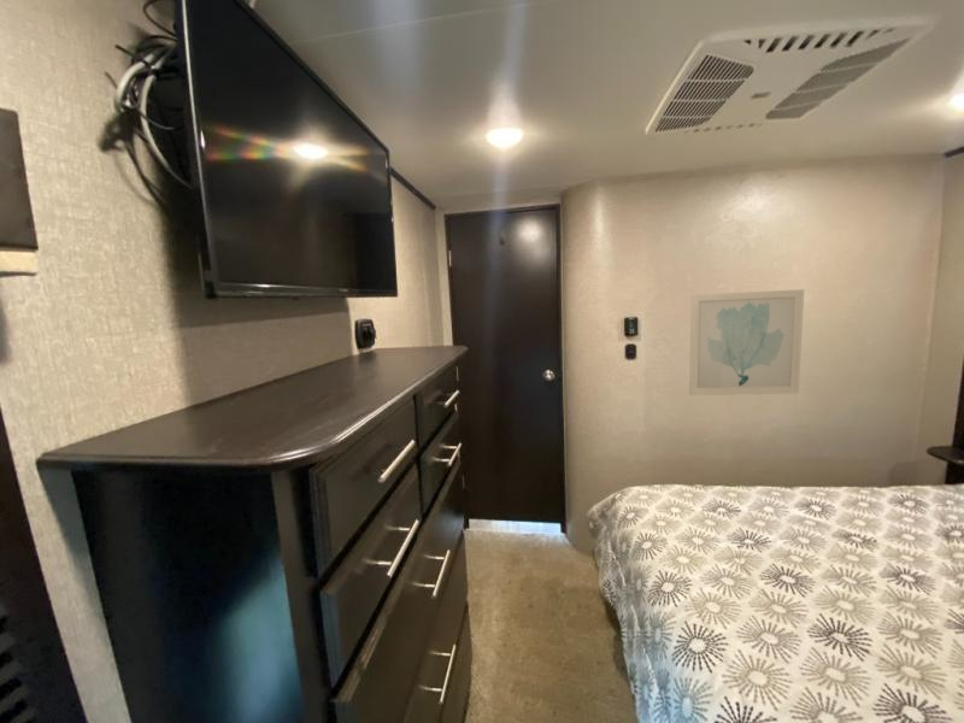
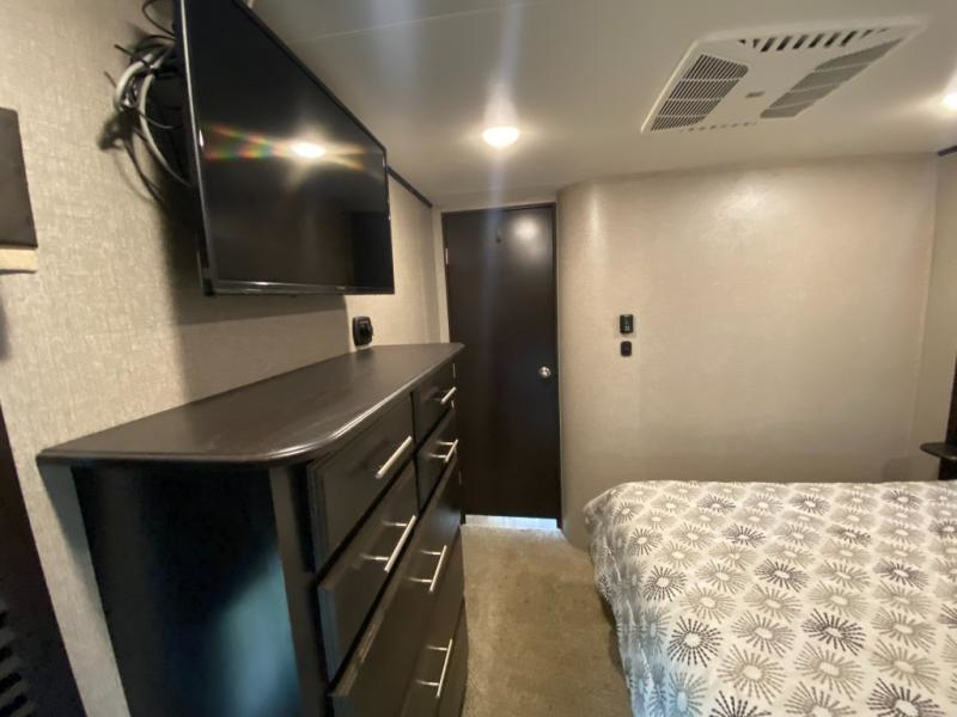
- wall art [688,288,805,396]
